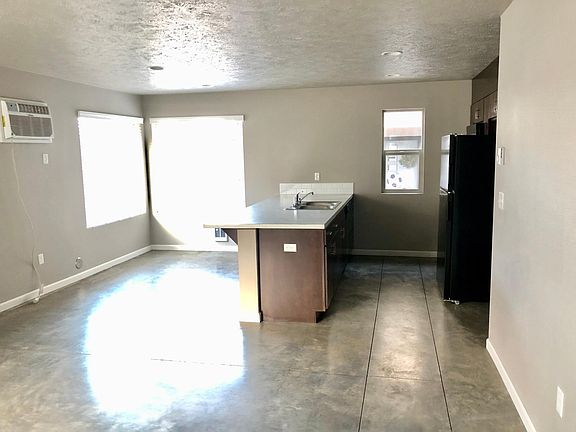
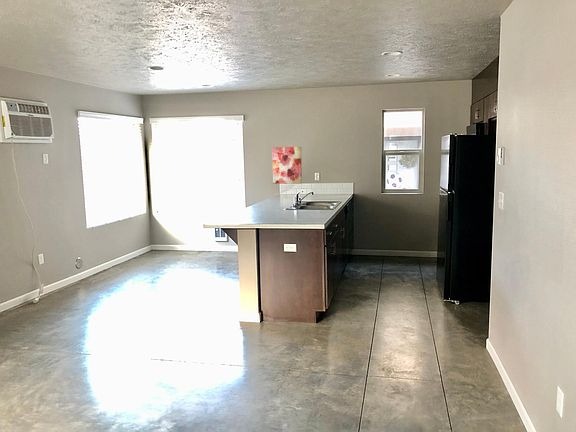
+ wall art [271,146,303,185]
